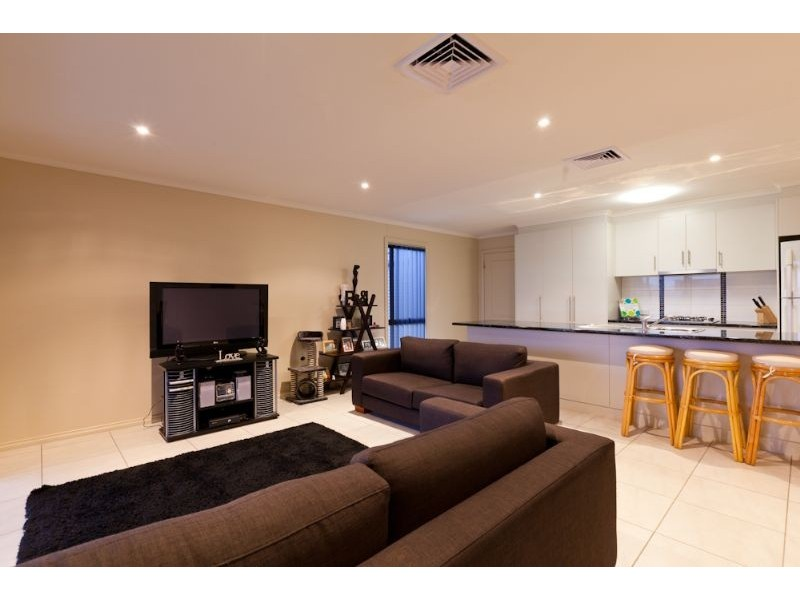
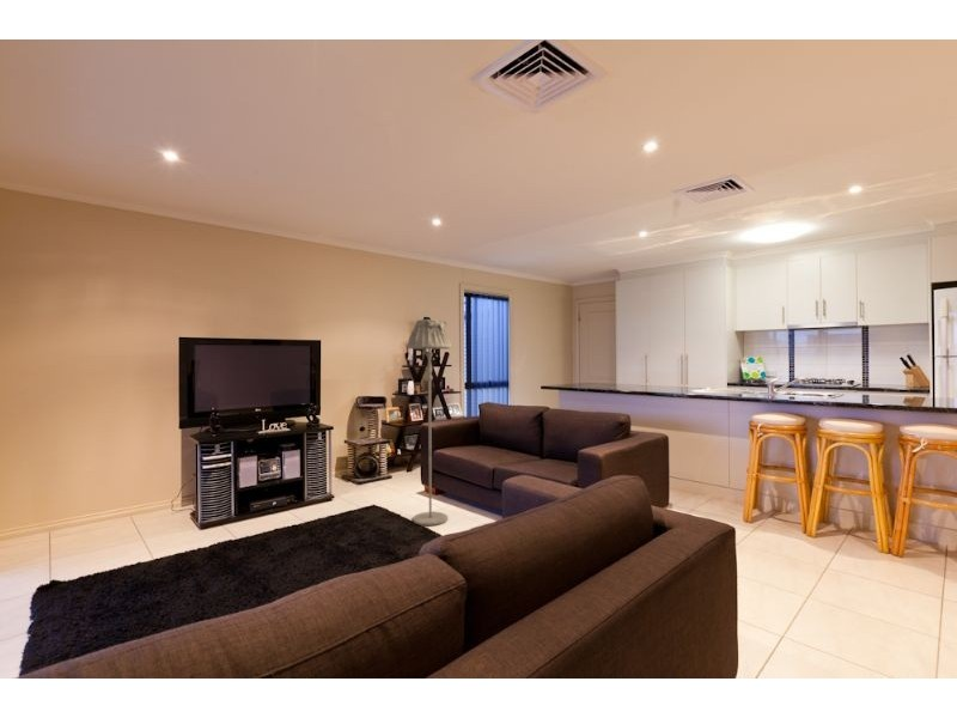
+ floor lamp [406,318,452,527]
